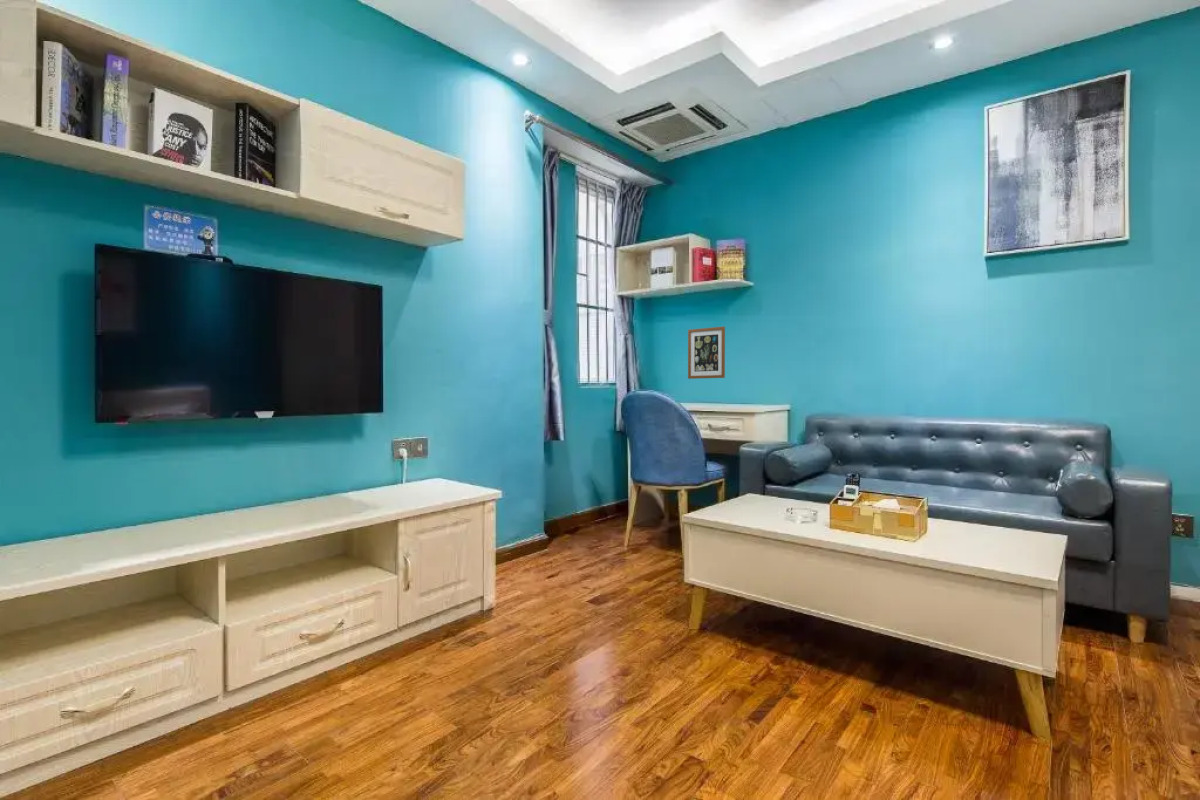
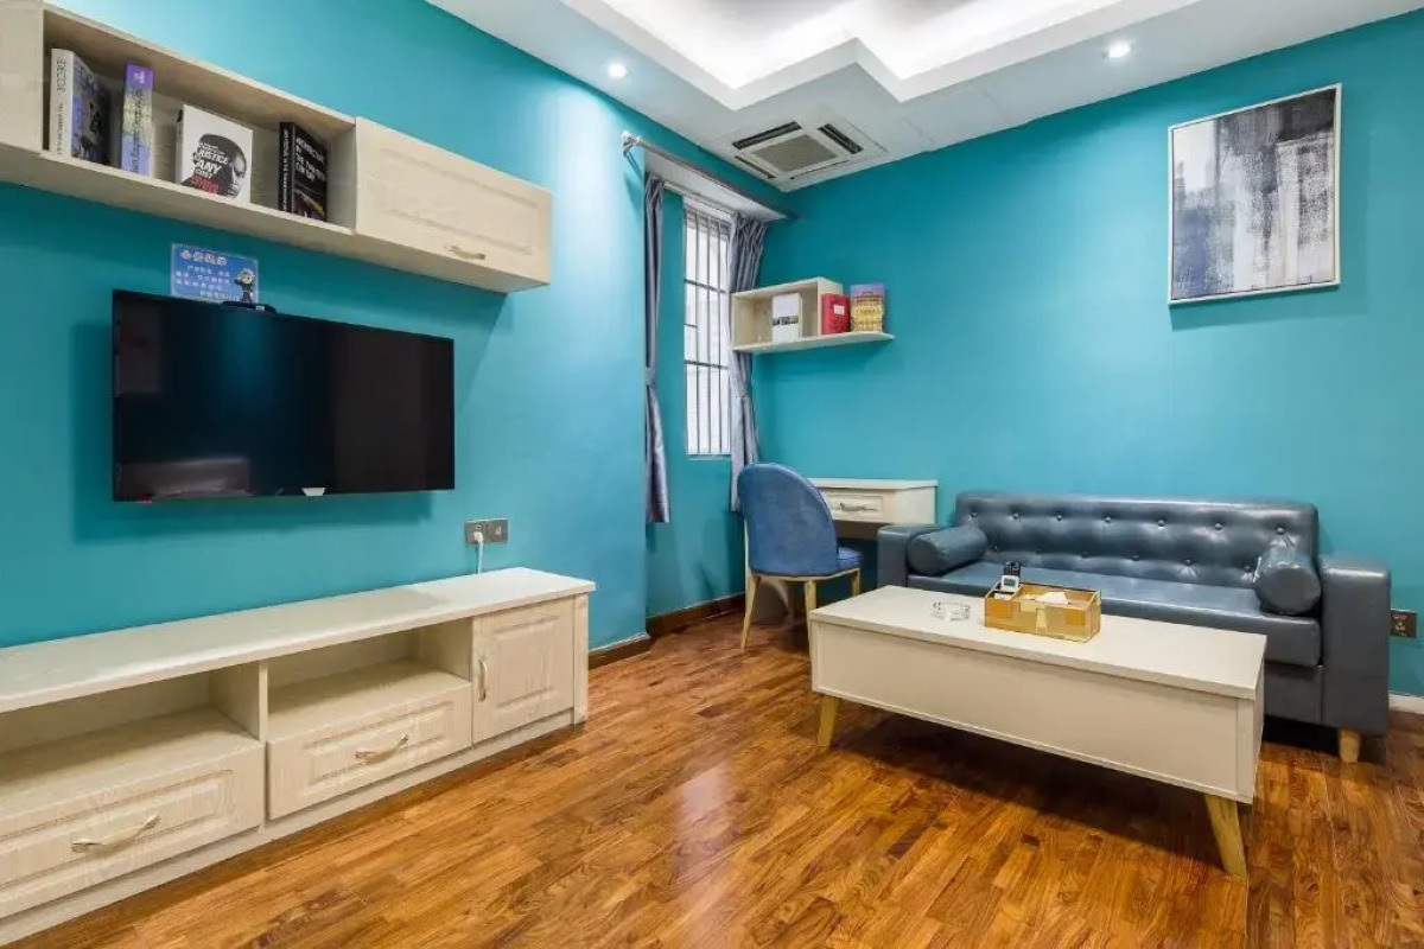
- wall art [687,326,726,380]
